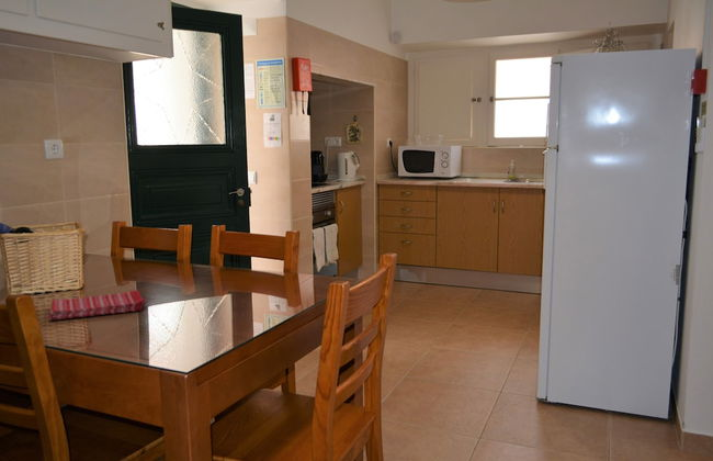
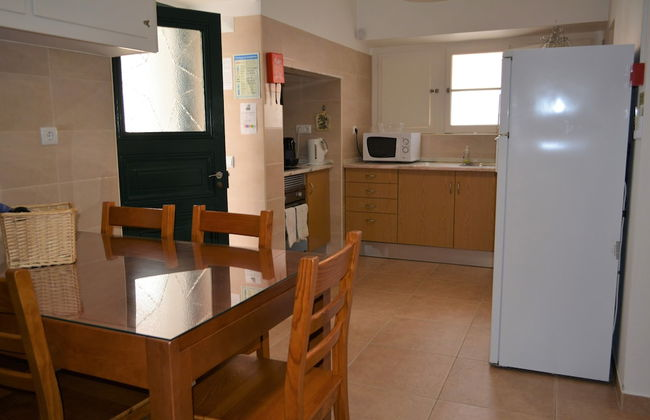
- dish towel [48,289,146,322]
